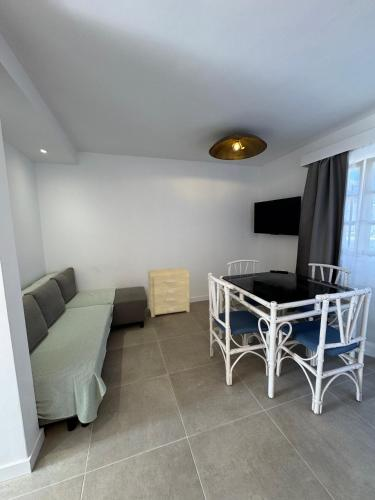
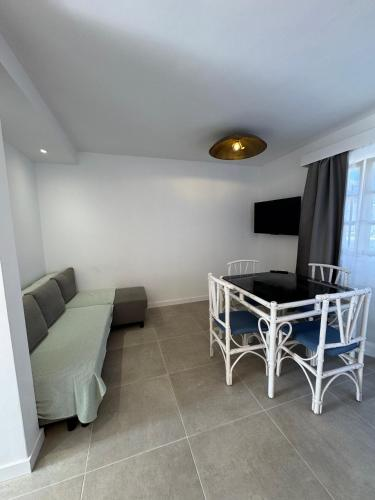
- side table [147,267,190,318]
